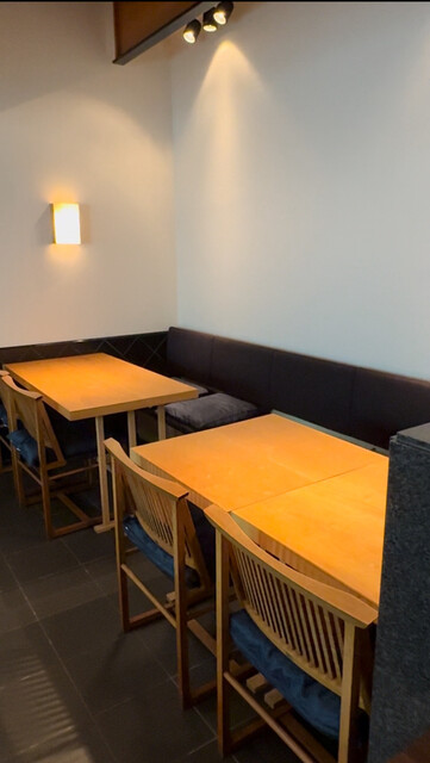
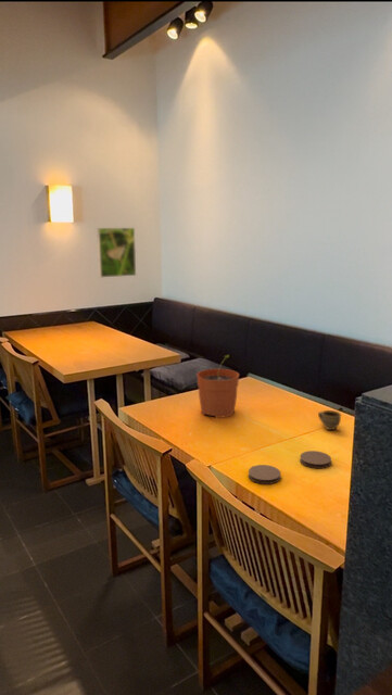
+ coaster [248,464,281,485]
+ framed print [96,227,137,279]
+ coaster [299,450,332,469]
+ plant pot [195,354,240,419]
+ cup [317,409,342,431]
